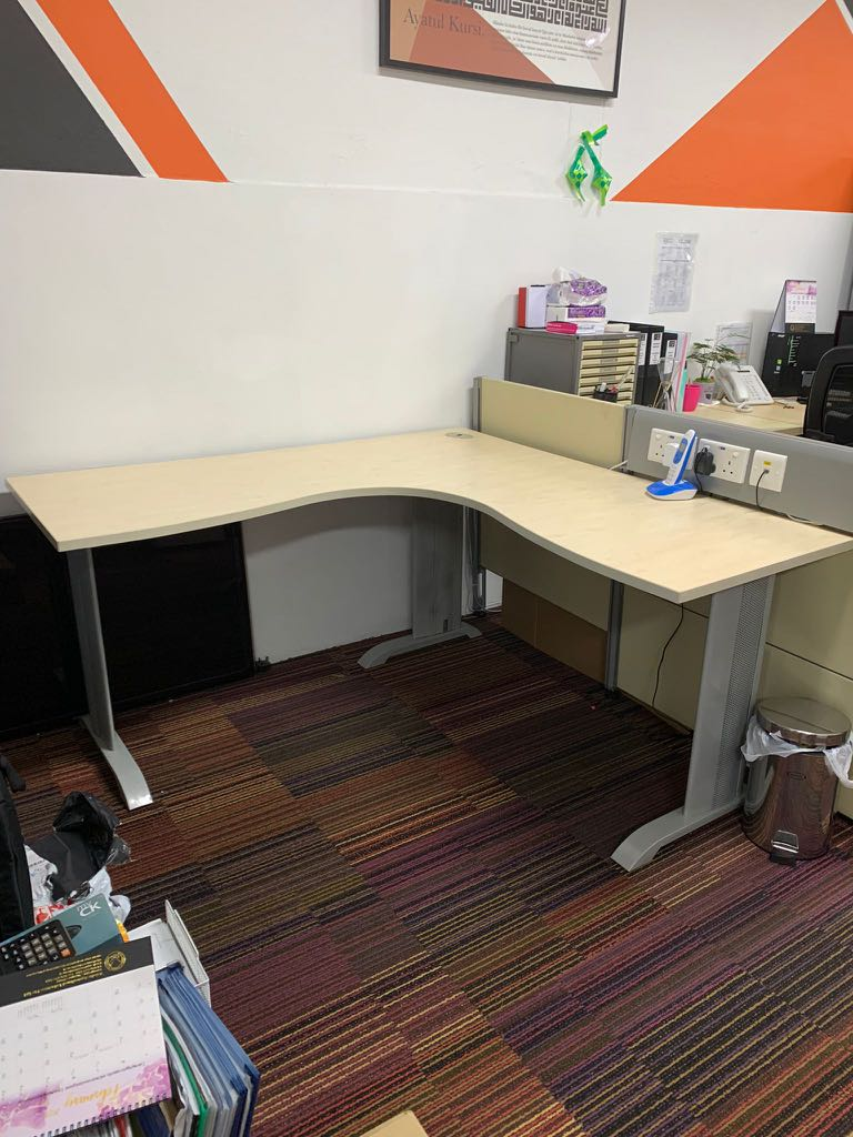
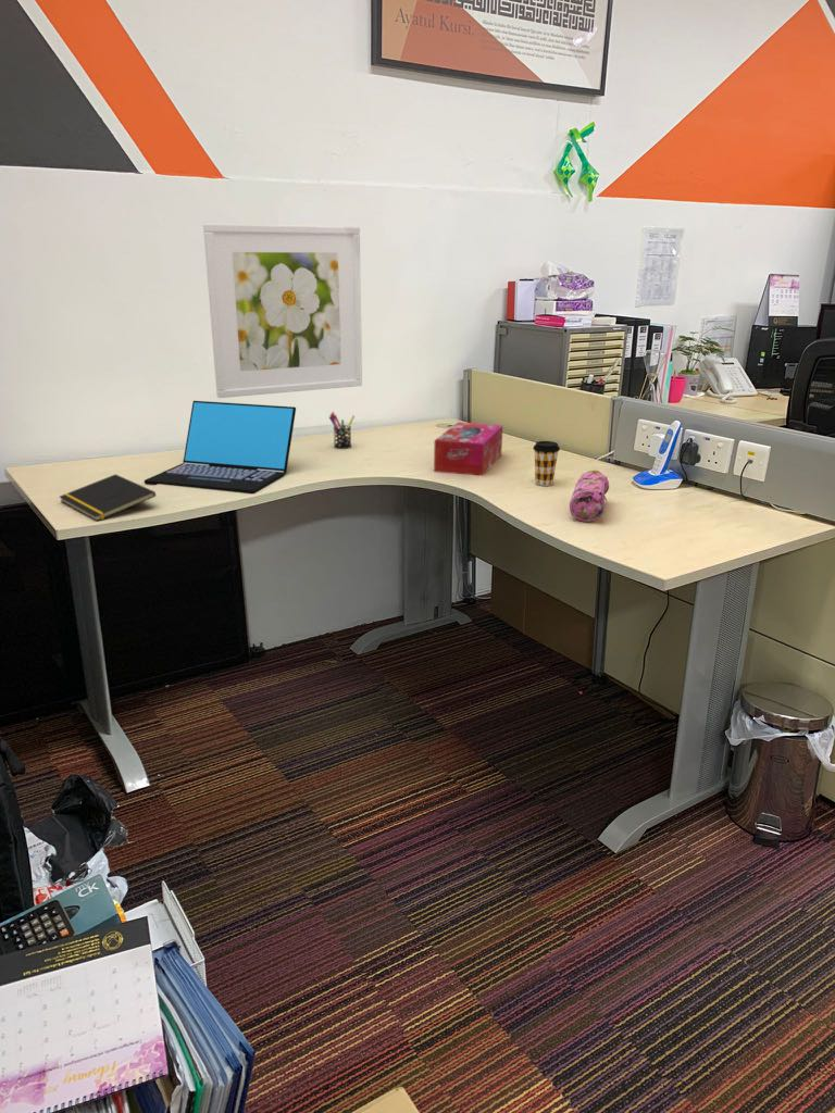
+ pen holder [328,411,356,450]
+ coffee cup [532,440,561,487]
+ notepad [59,473,157,522]
+ tissue box [433,421,503,477]
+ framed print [202,223,363,399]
+ laptop [144,400,297,495]
+ pencil case [569,470,610,523]
